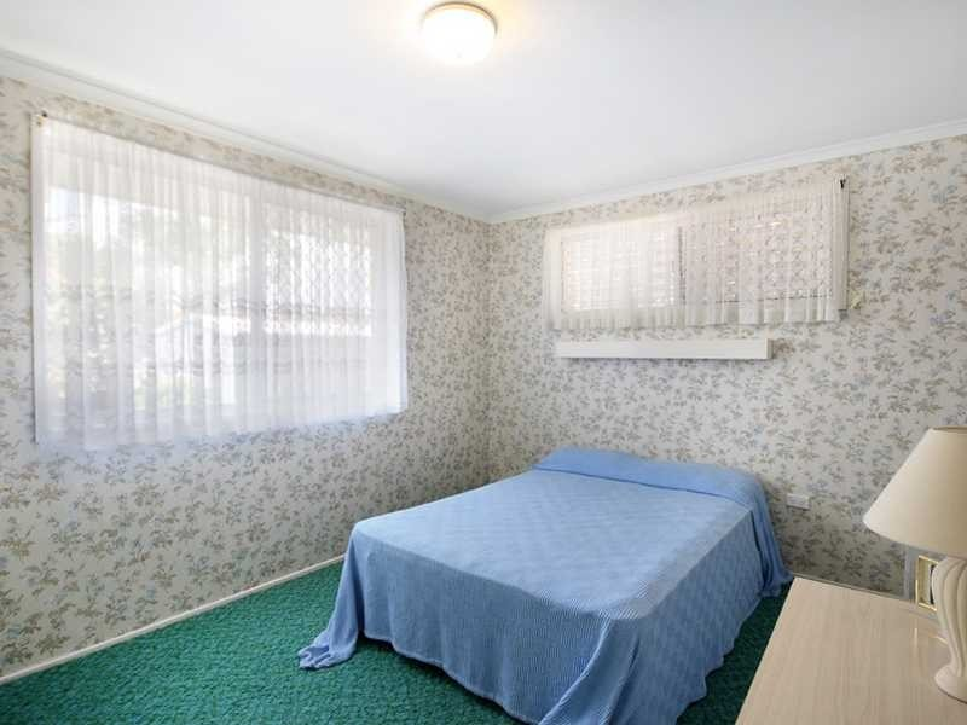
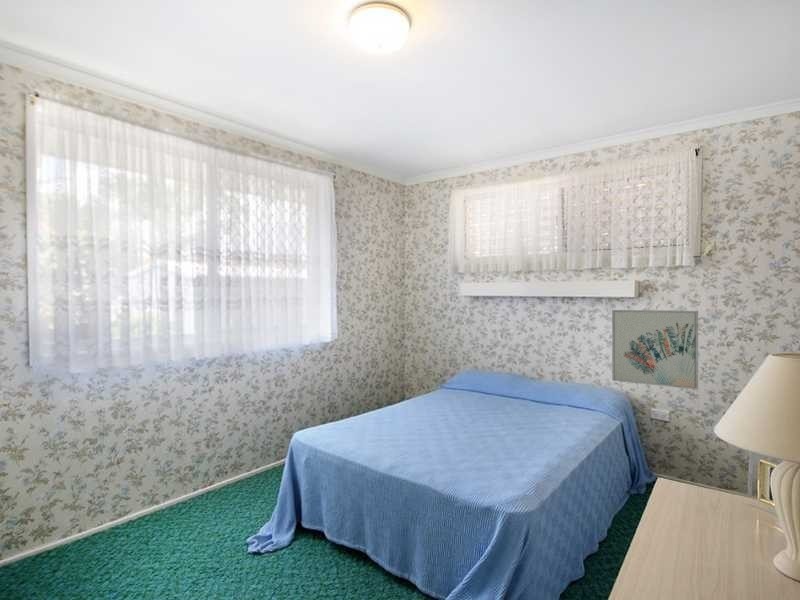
+ wall art [611,309,699,391]
